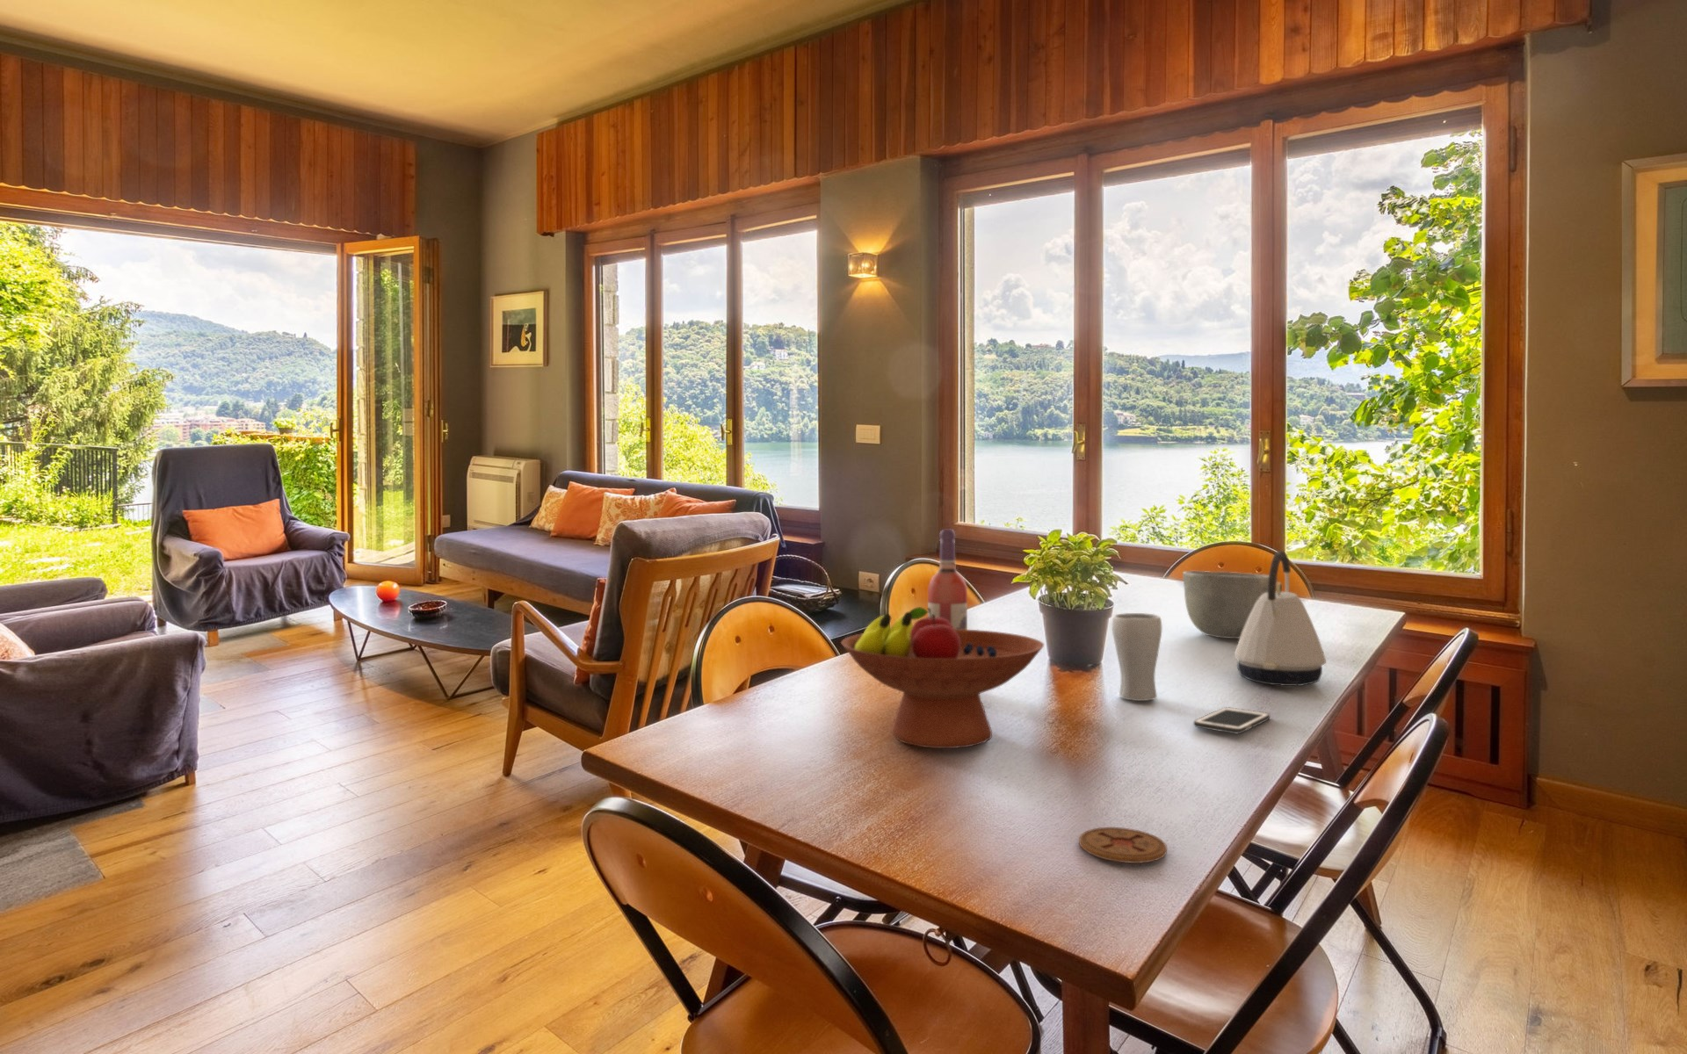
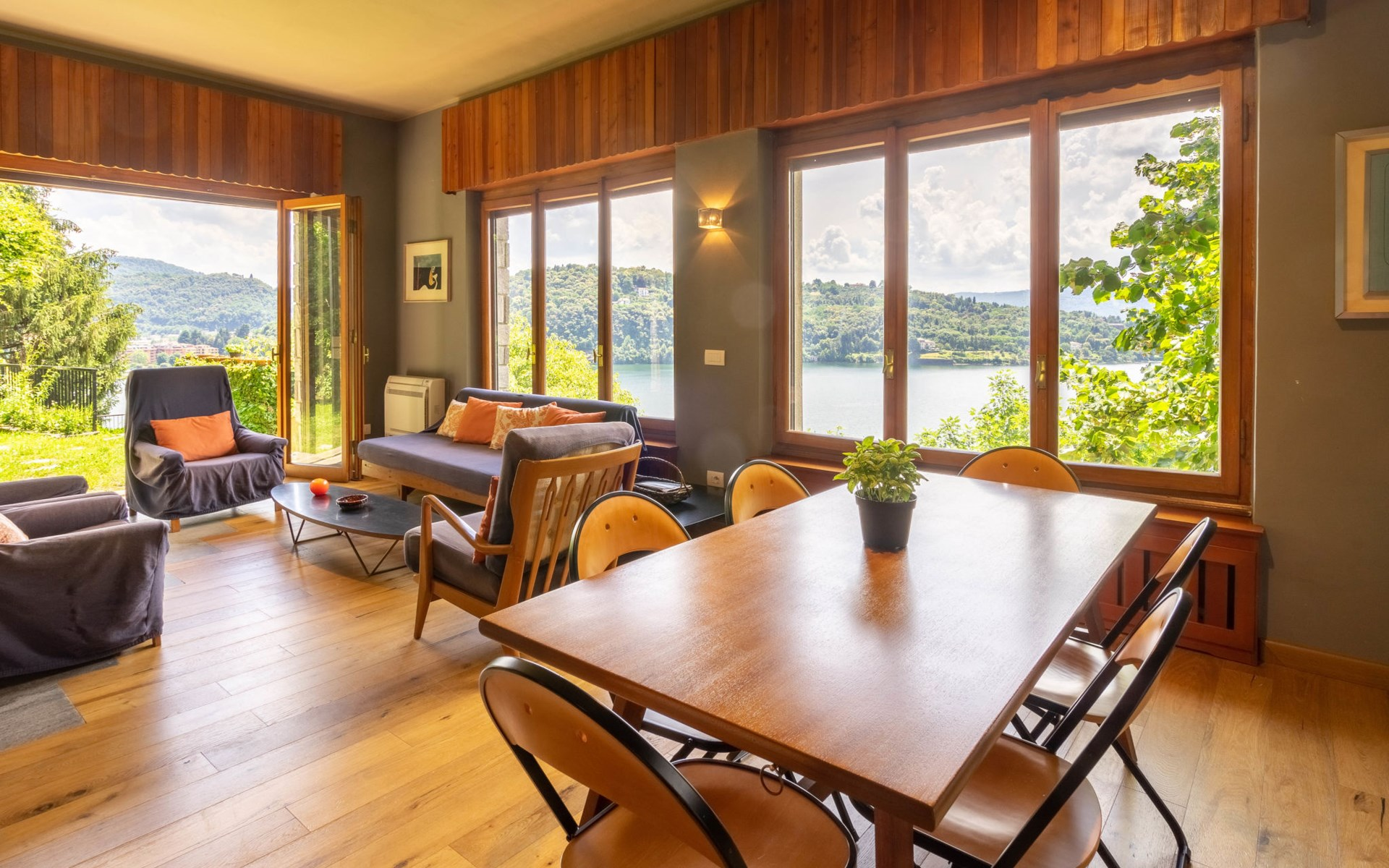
- fruit bowl [840,606,1045,749]
- cell phone [1193,707,1270,735]
- wine bottle [927,528,968,630]
- bowl [1182,570,1279,640]
- coaster [1079,827,1167,865]
- drinking glass [1111,612,1162,702]
- kettle [1234,550,1326,687]
